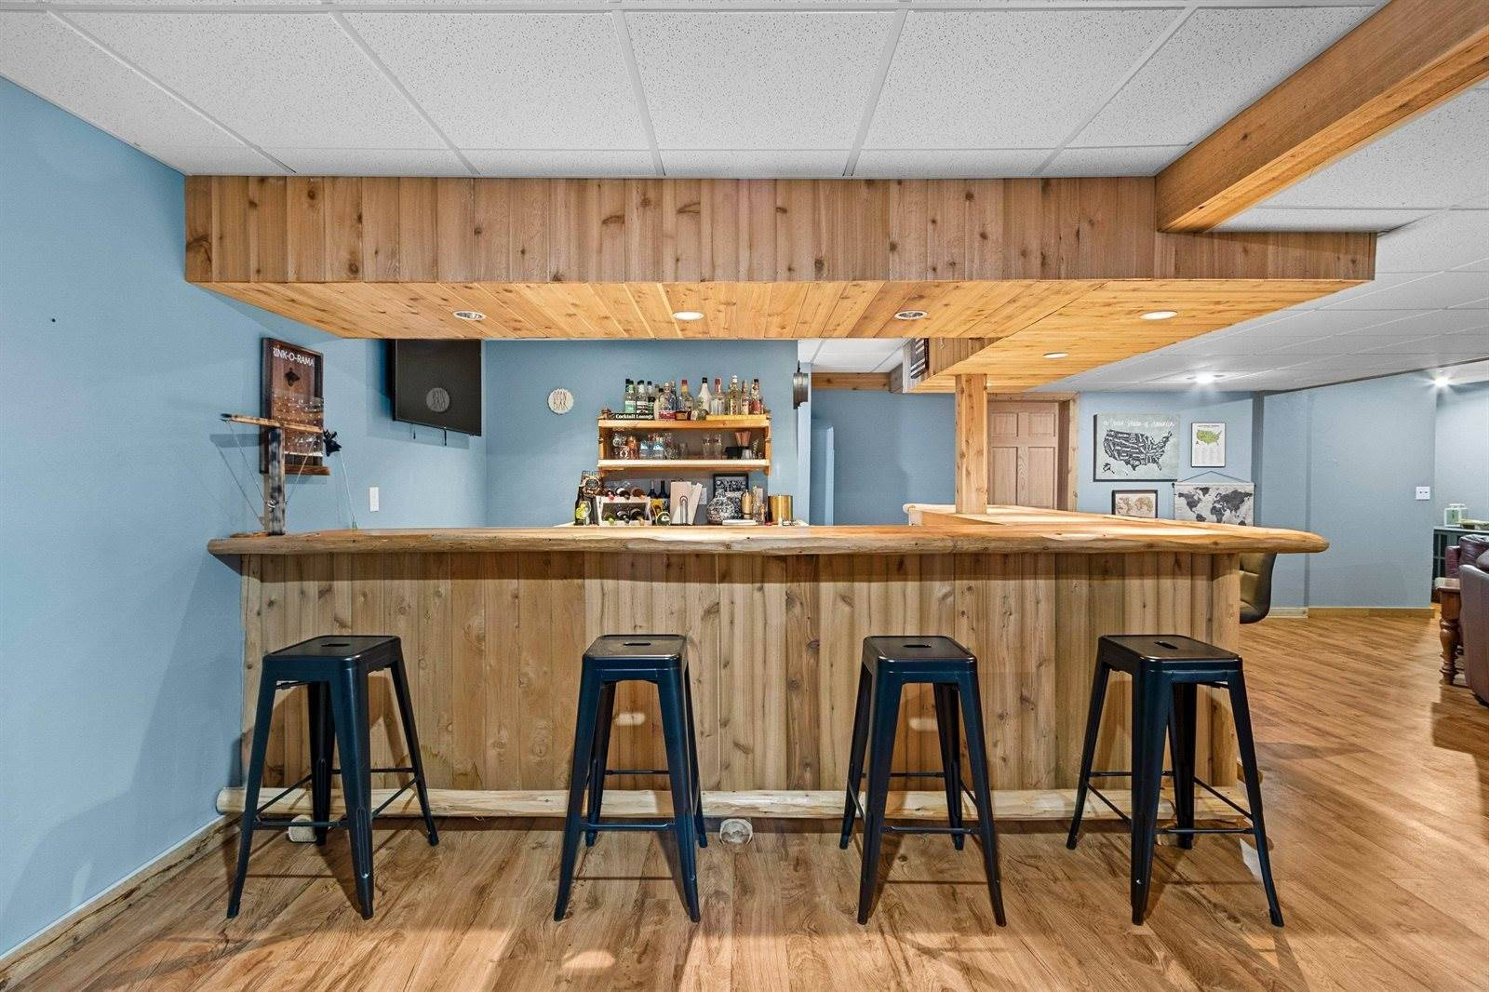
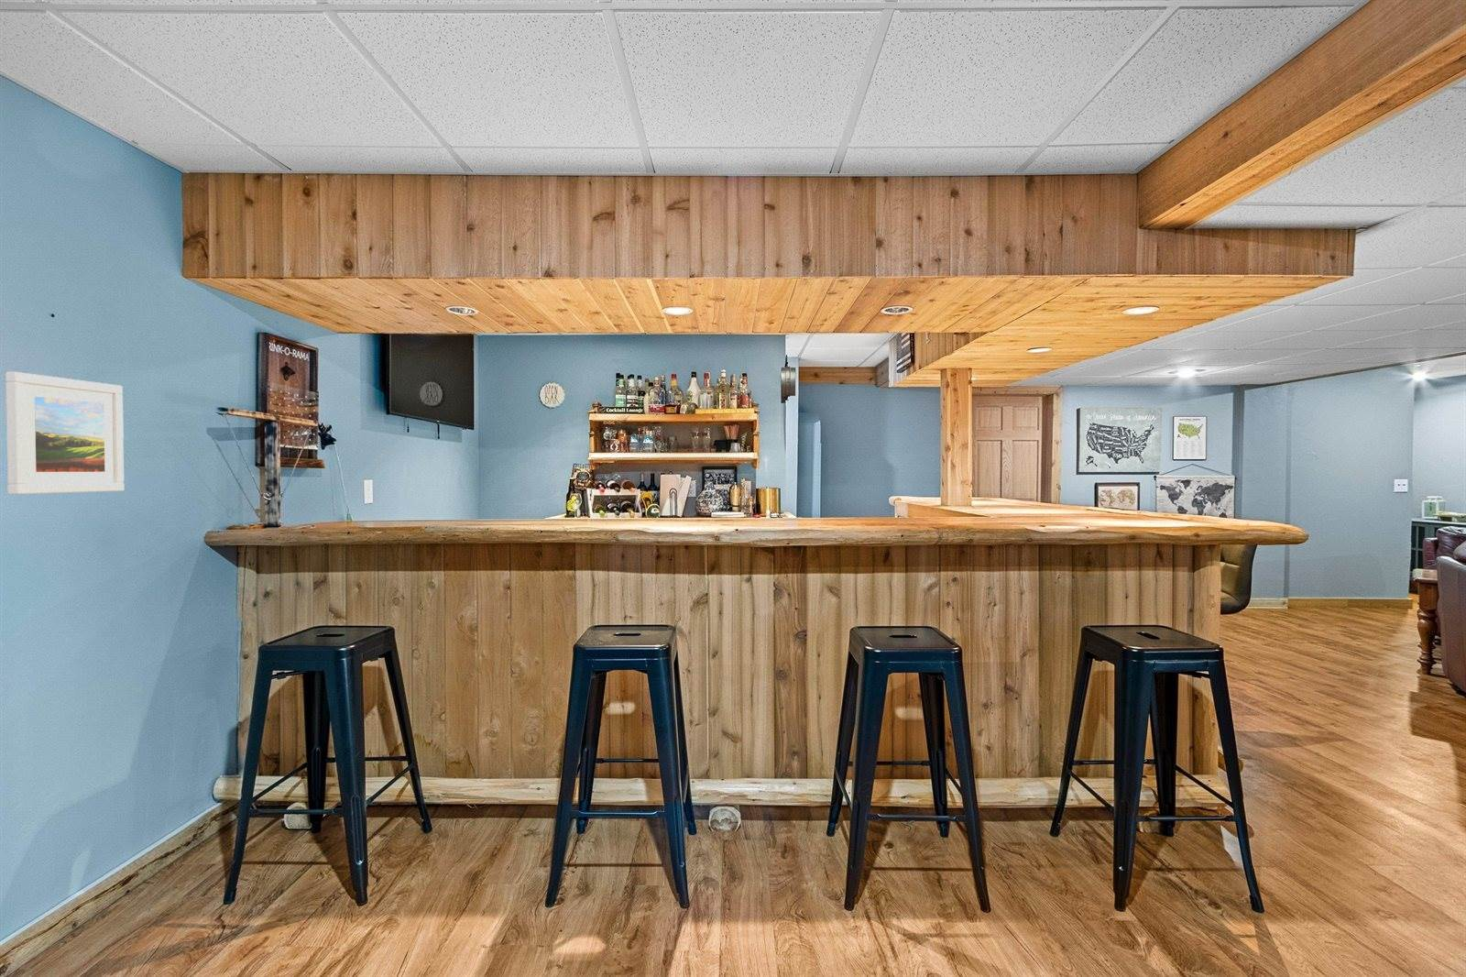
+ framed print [4,371,124,495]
